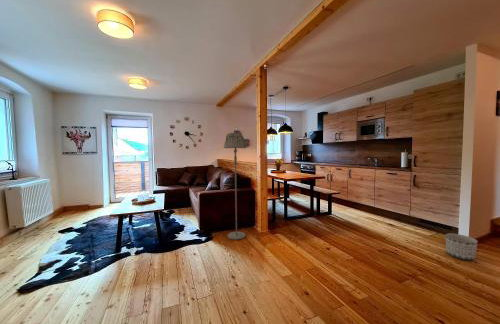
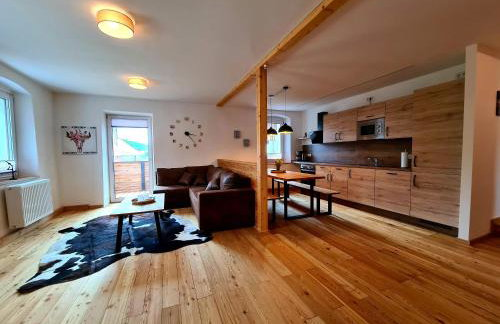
- floor lamp [223,132,248,241]
- planter [445,233,479,261]
